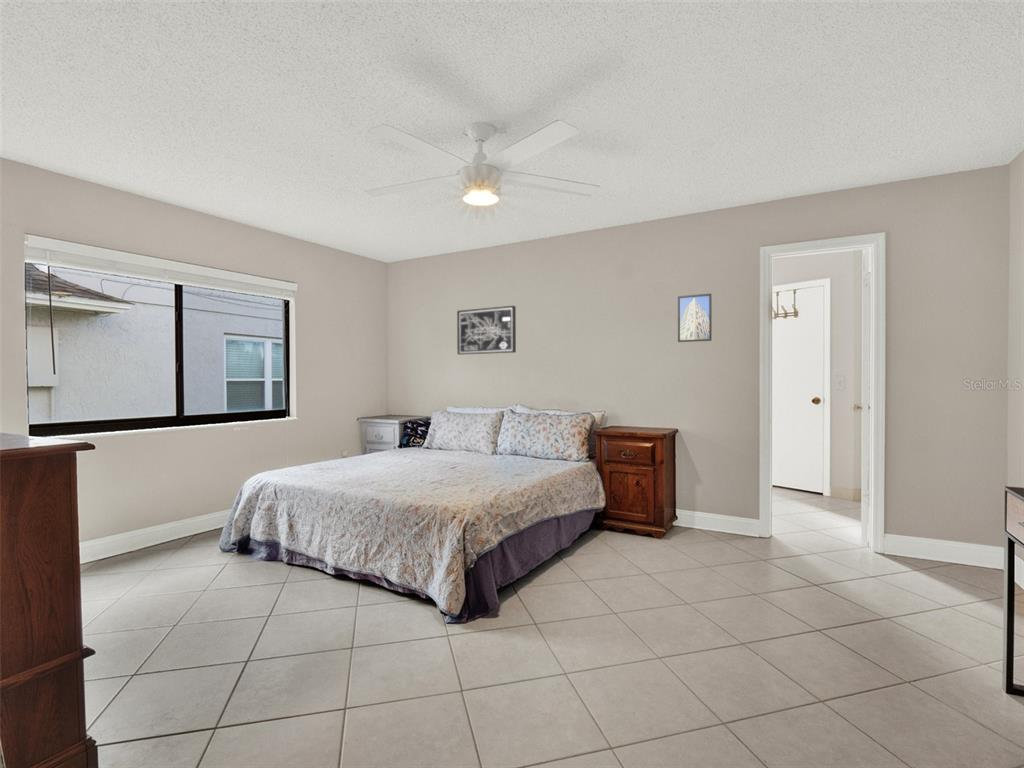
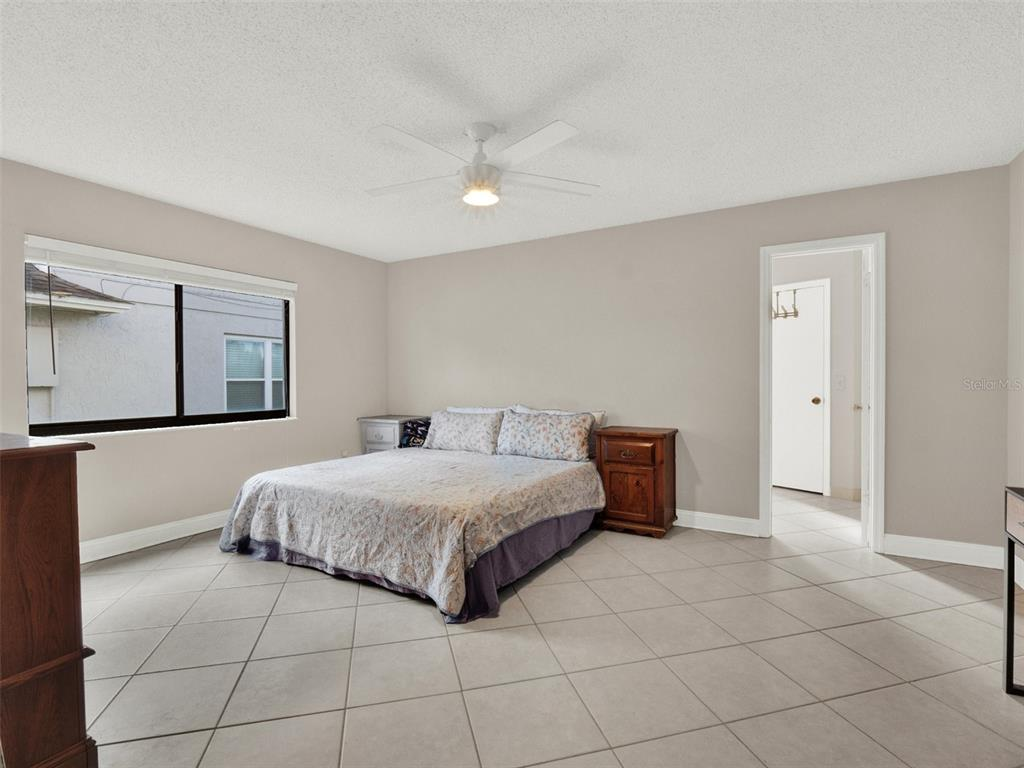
- wall art [456,305,517,356]
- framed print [677,293,713,343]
